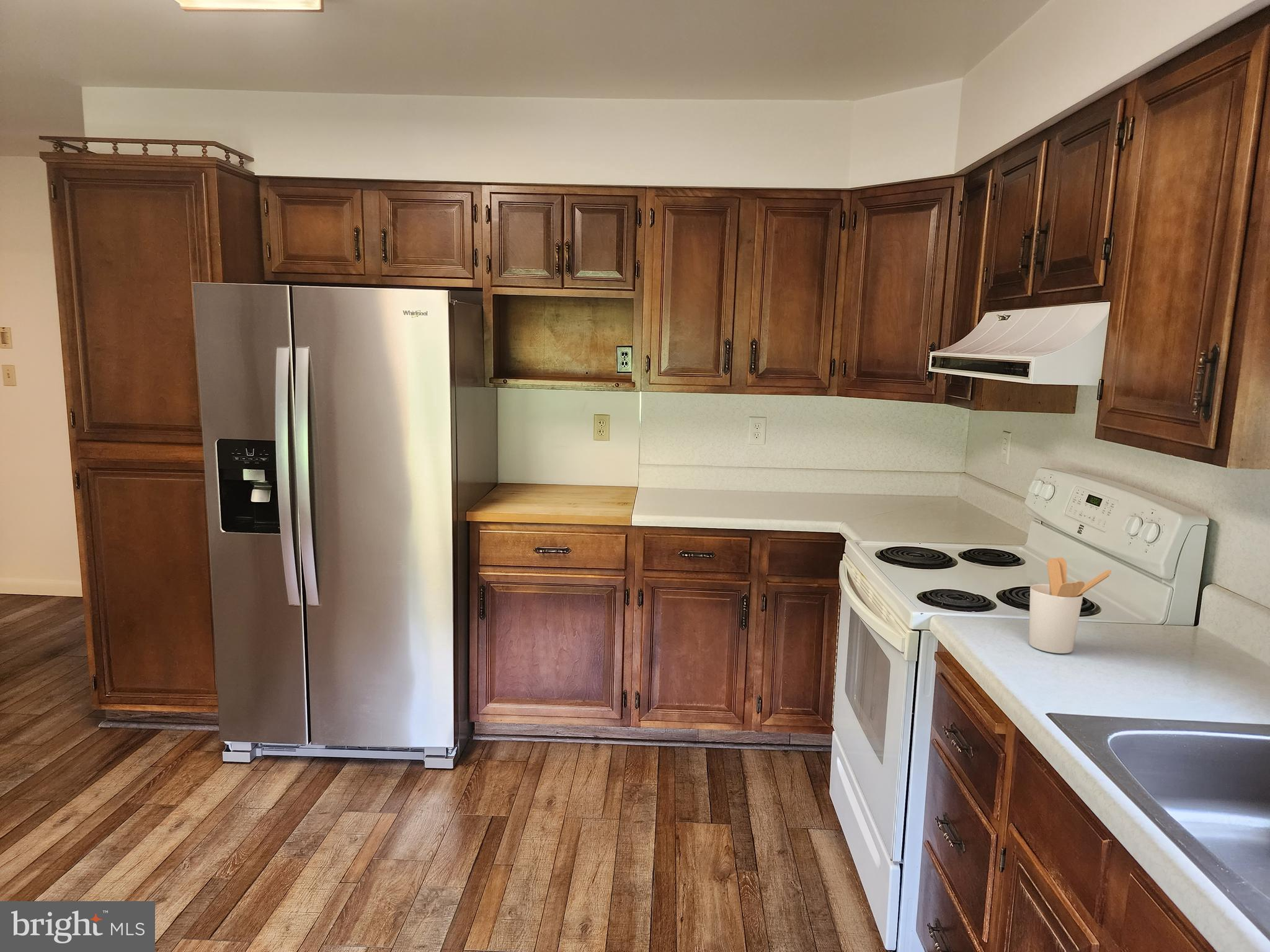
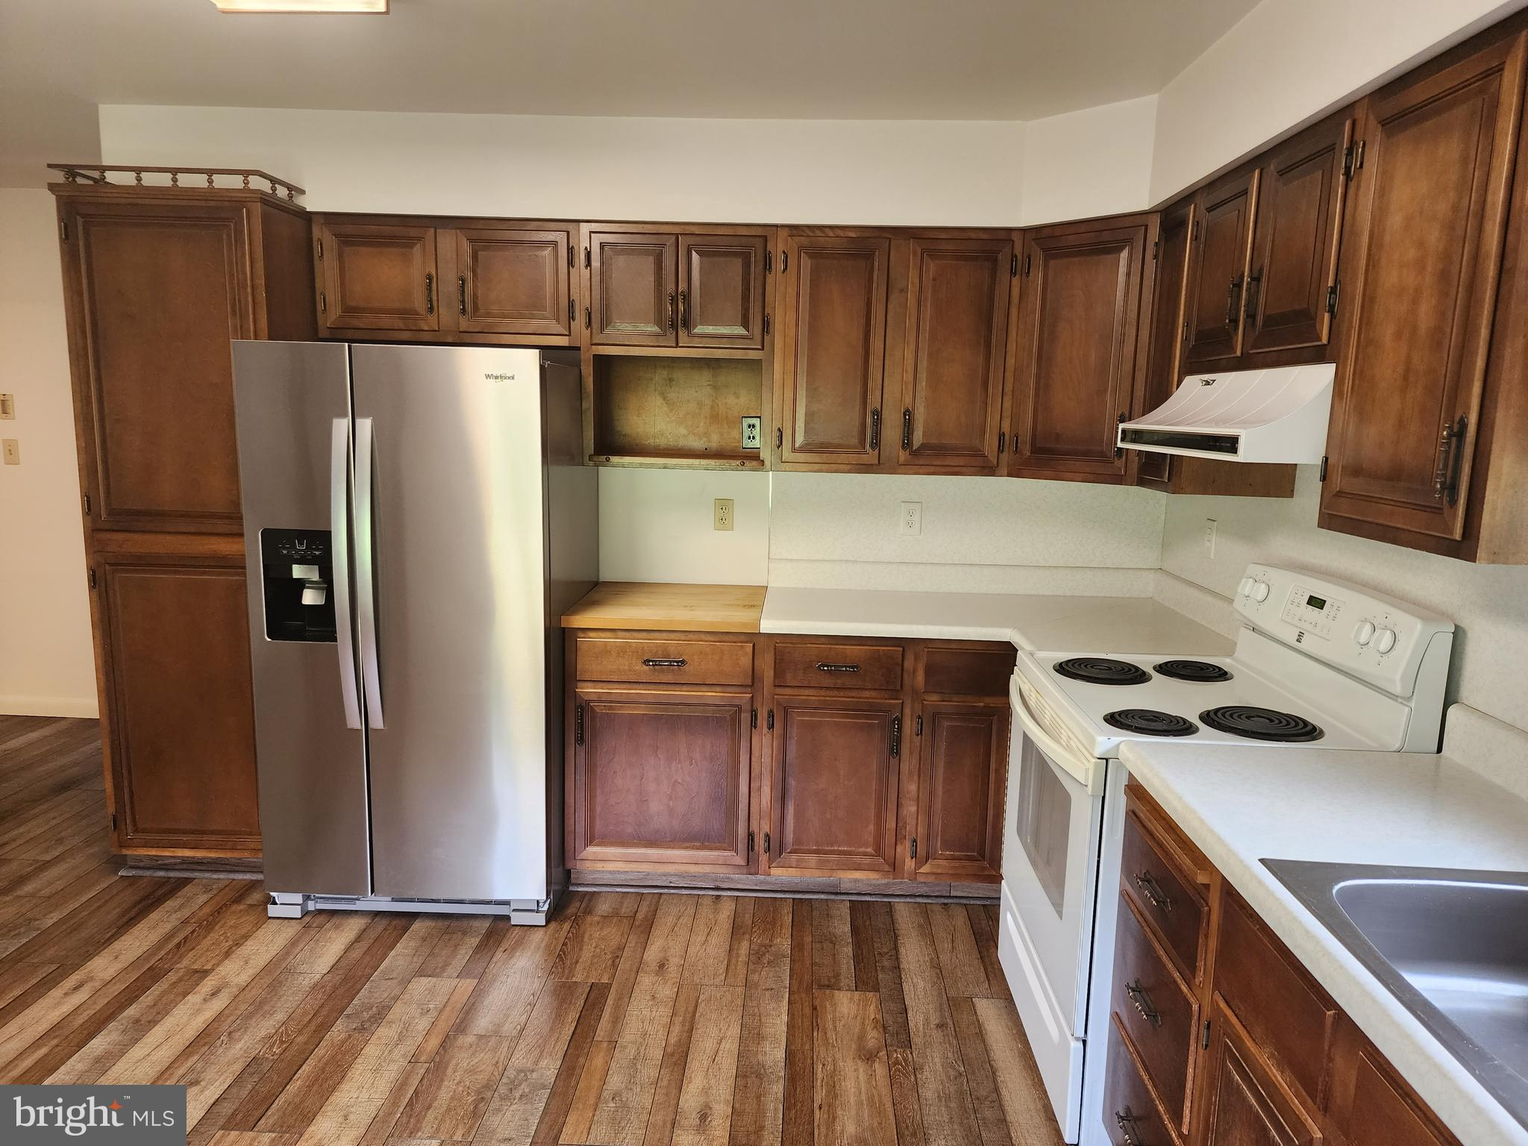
- utensil holder [1028,557,1112,654]
